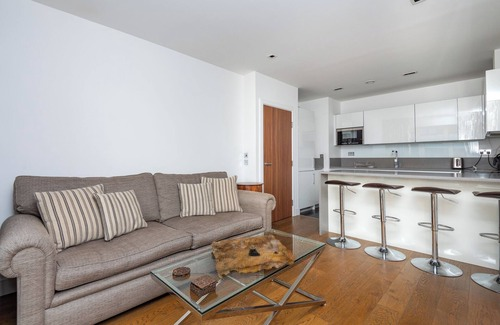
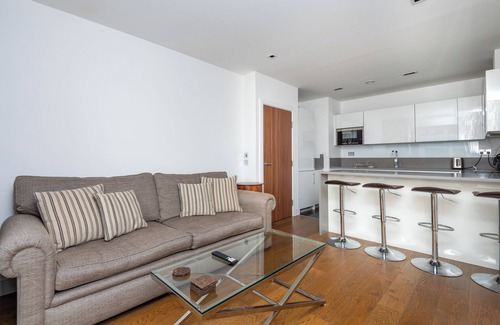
- decorative tray [210,234,297,280]
